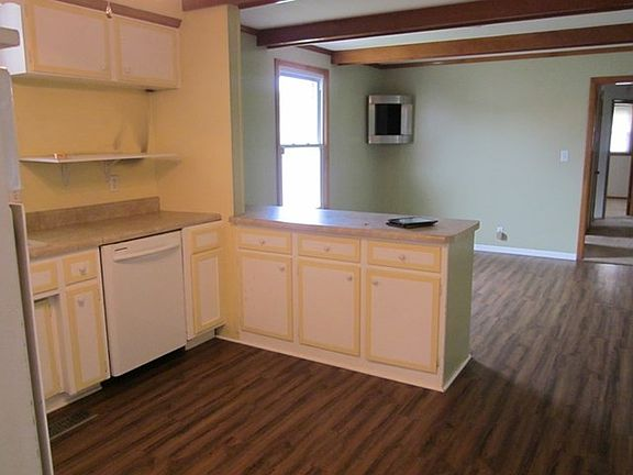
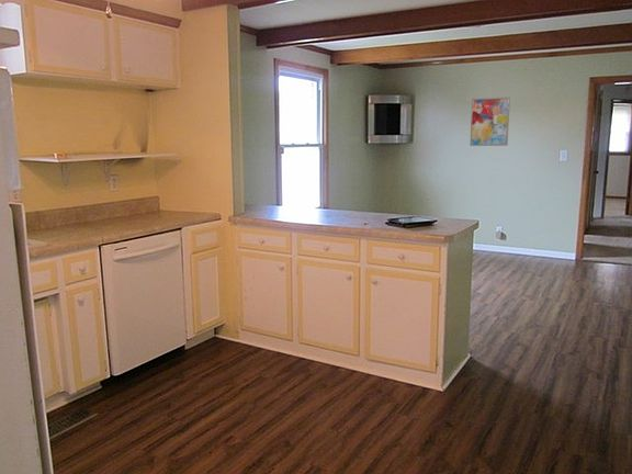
+ wall art [469,97,511,147]
